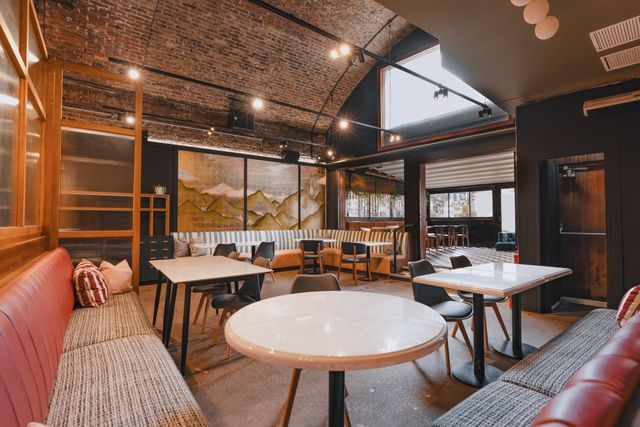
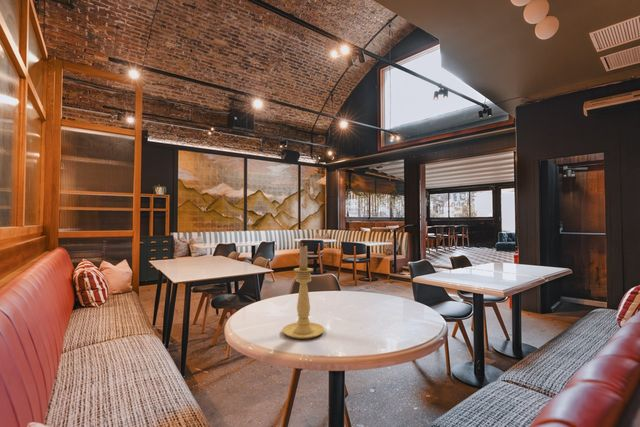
+ candle holder [281,243,326,340]
